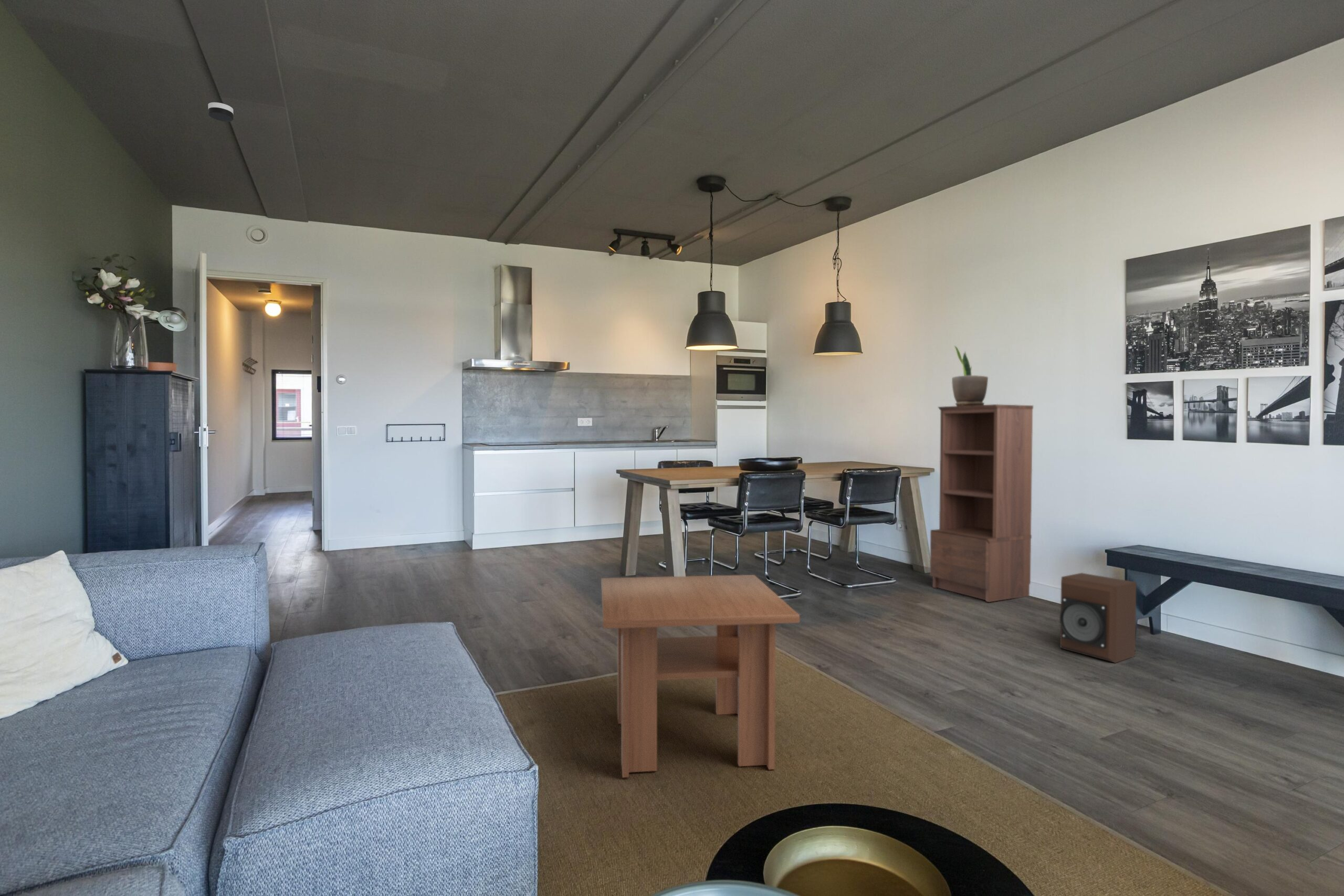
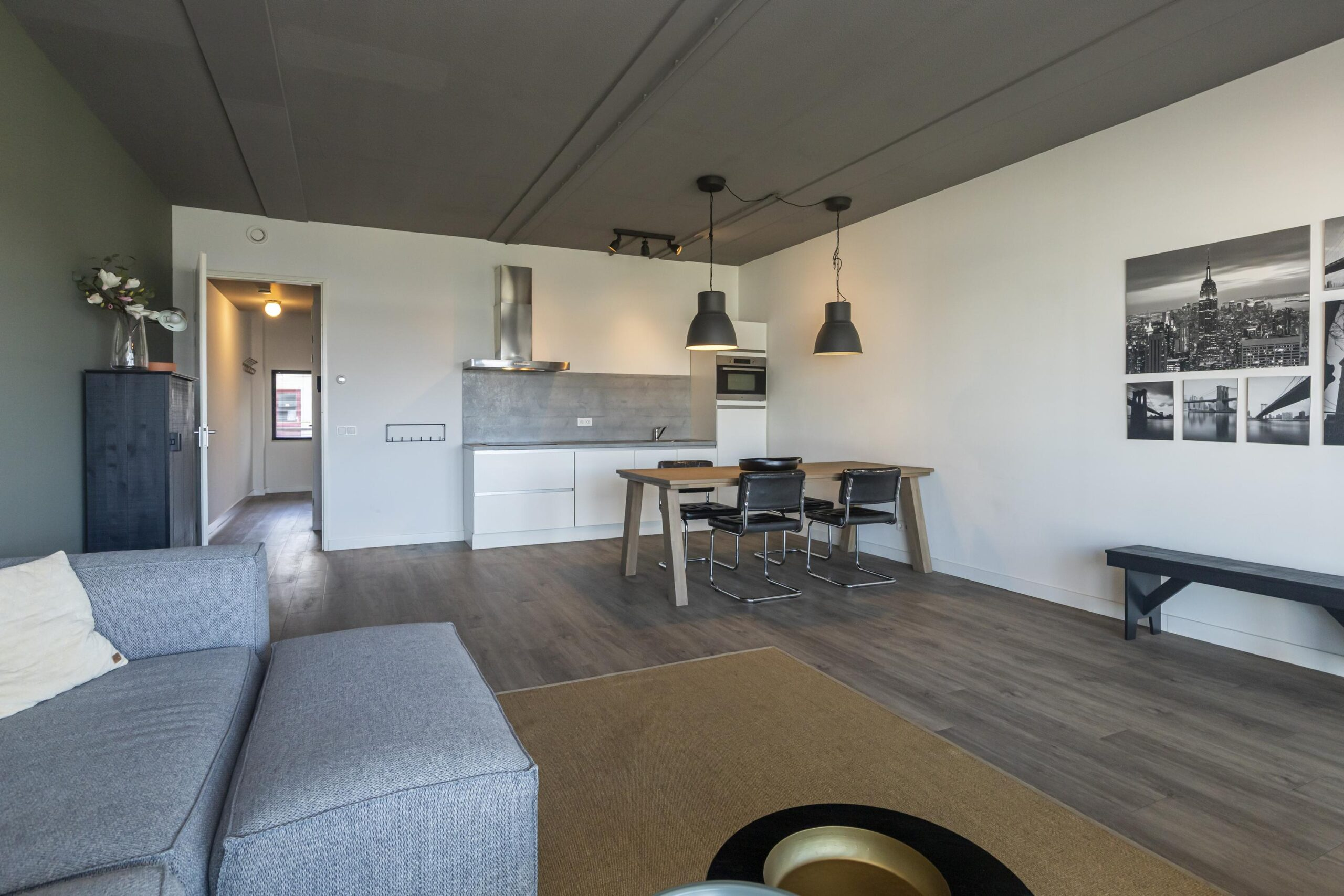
- coffee table [601,574,800,778]
- shelving unit [929,404,1034,603]
- potted plant [951,345,989,406]
- smoke detector [207,102,234,122]
- speaker [1059,572,1137,663]
